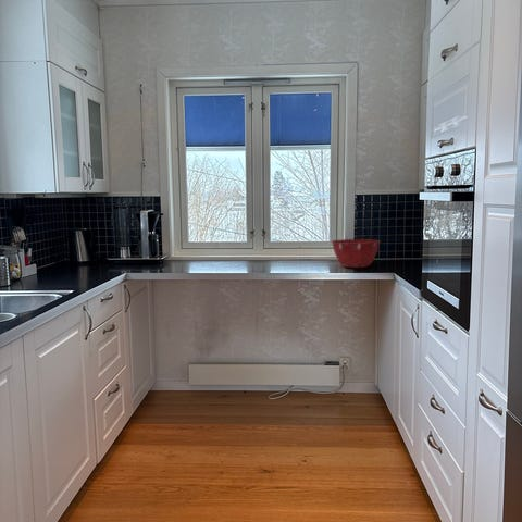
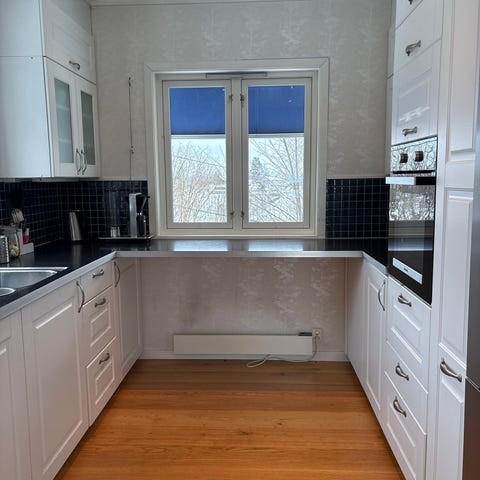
- mixing bowl [331,238,382,269]
